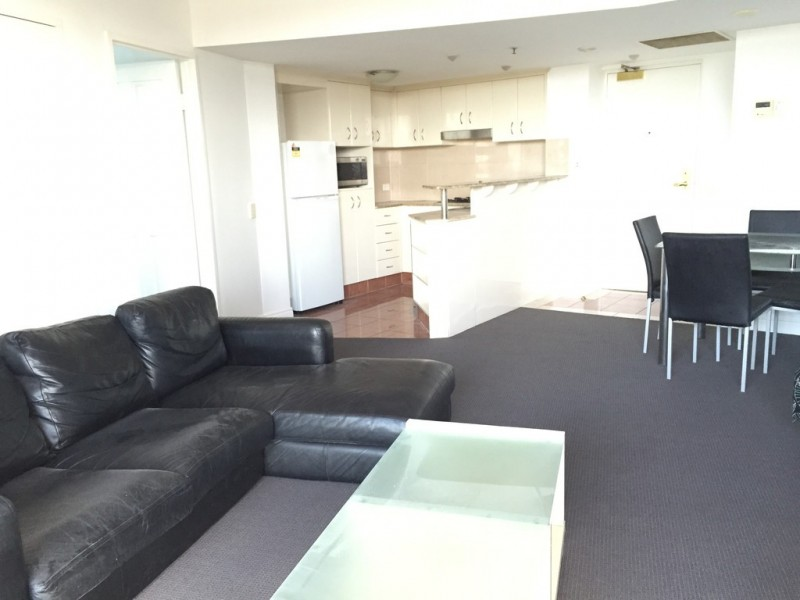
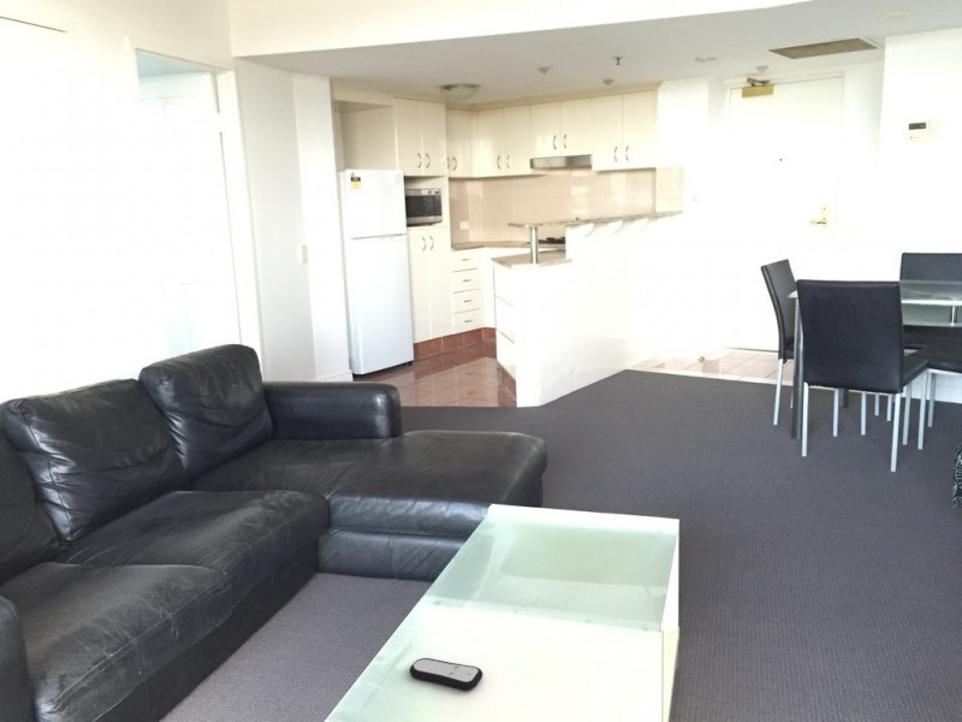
+ remote control [409,657,483,692]
